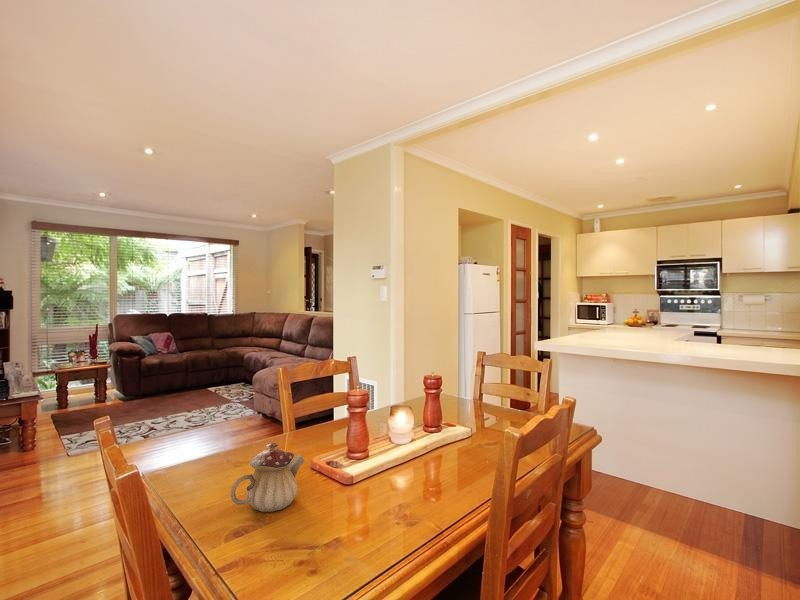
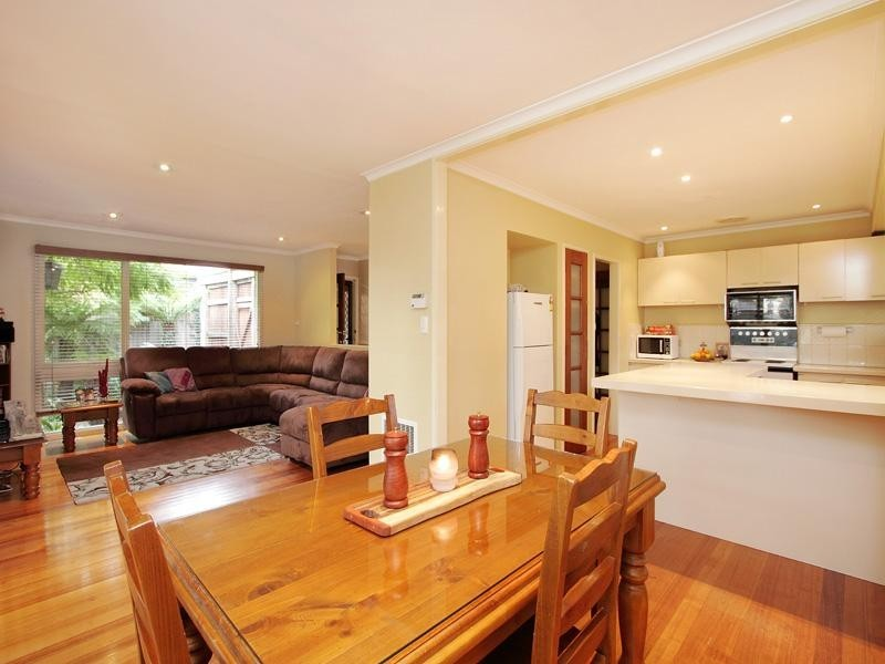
- teapot [229,442,306,513]
